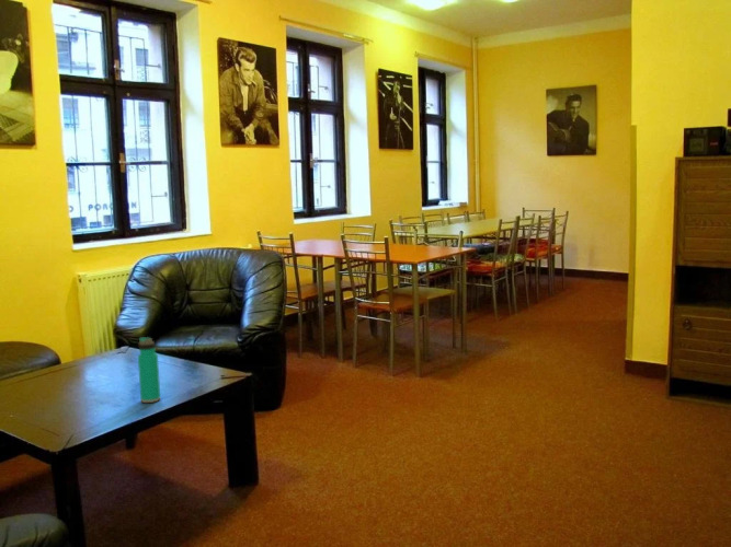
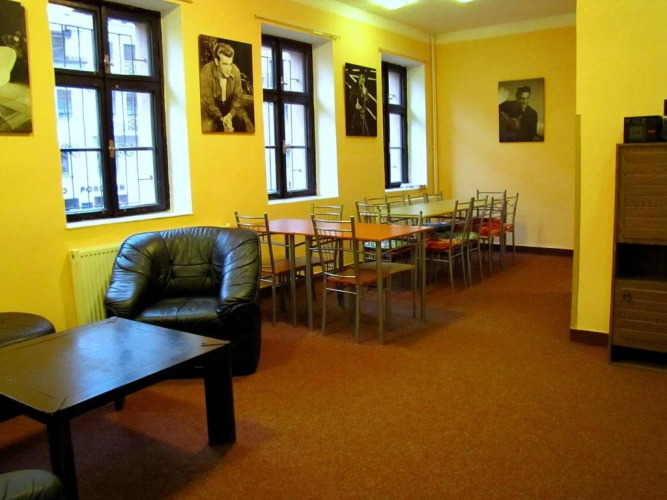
- water bottle [137,336,161,404]
